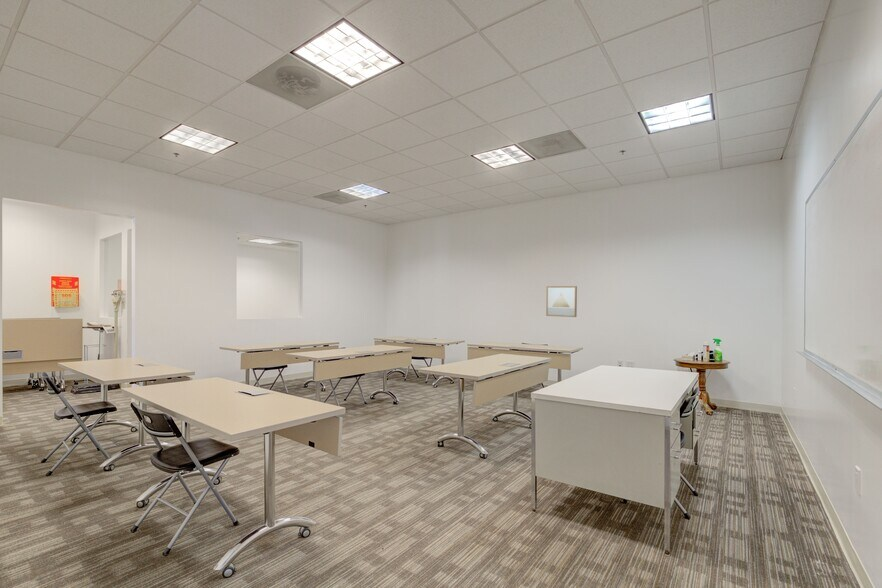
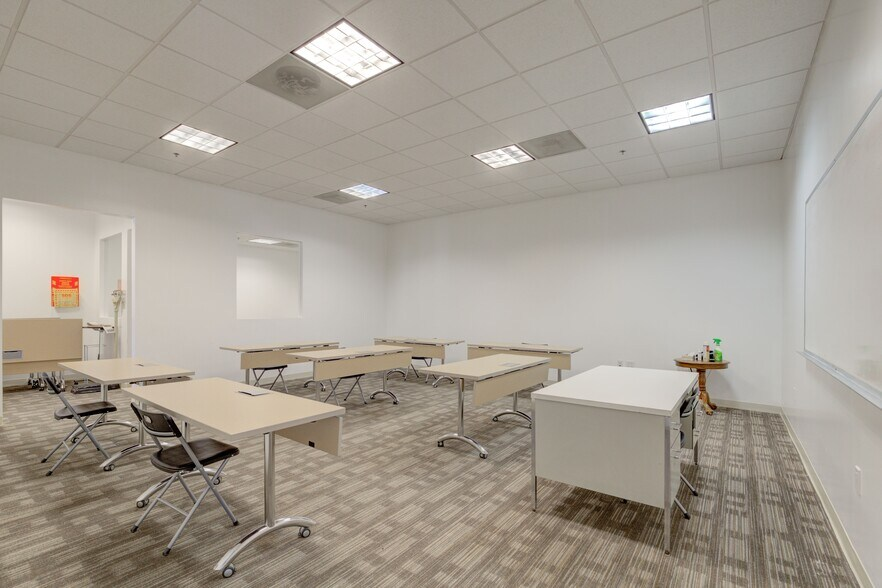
- wall art [545,285,578,318]
